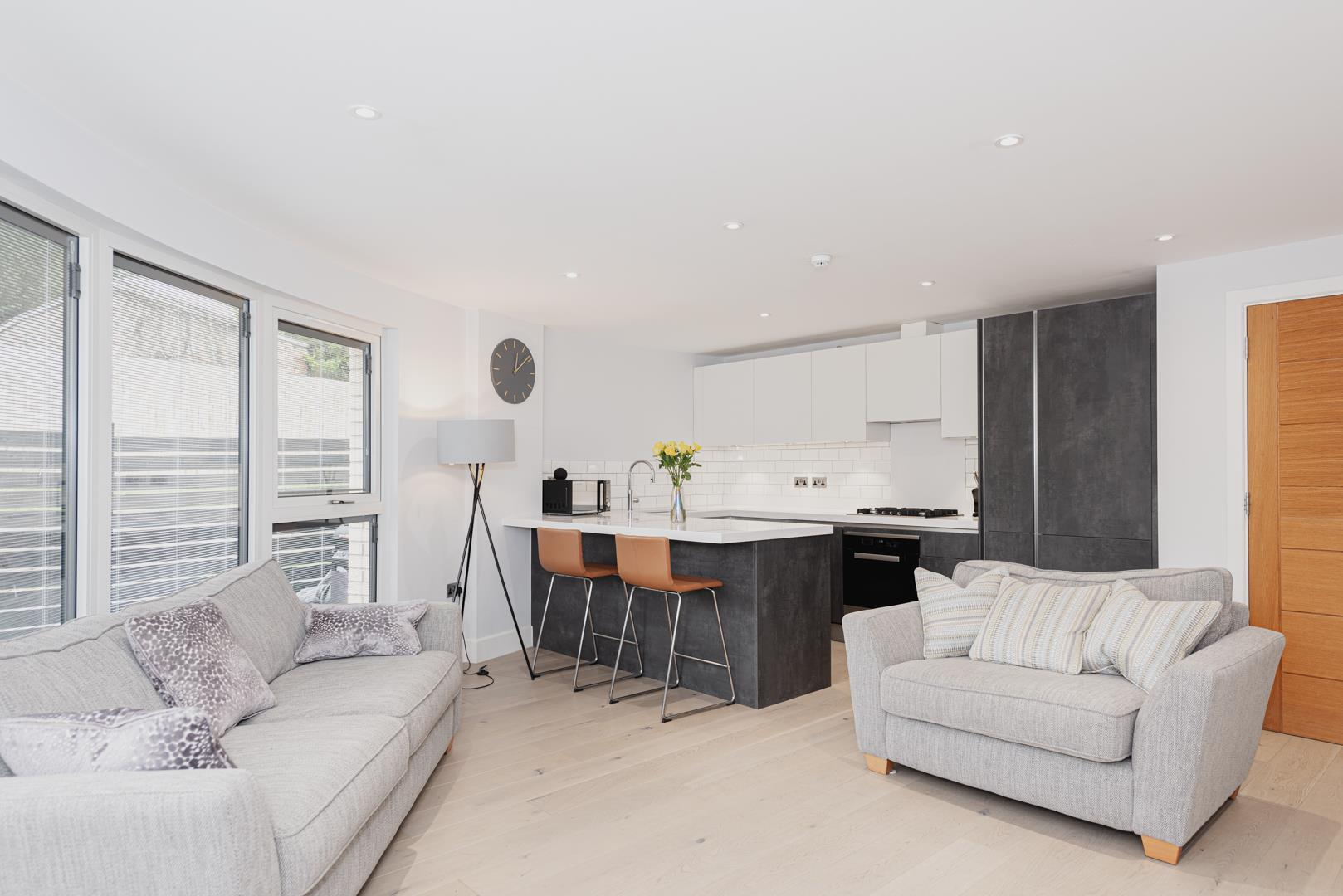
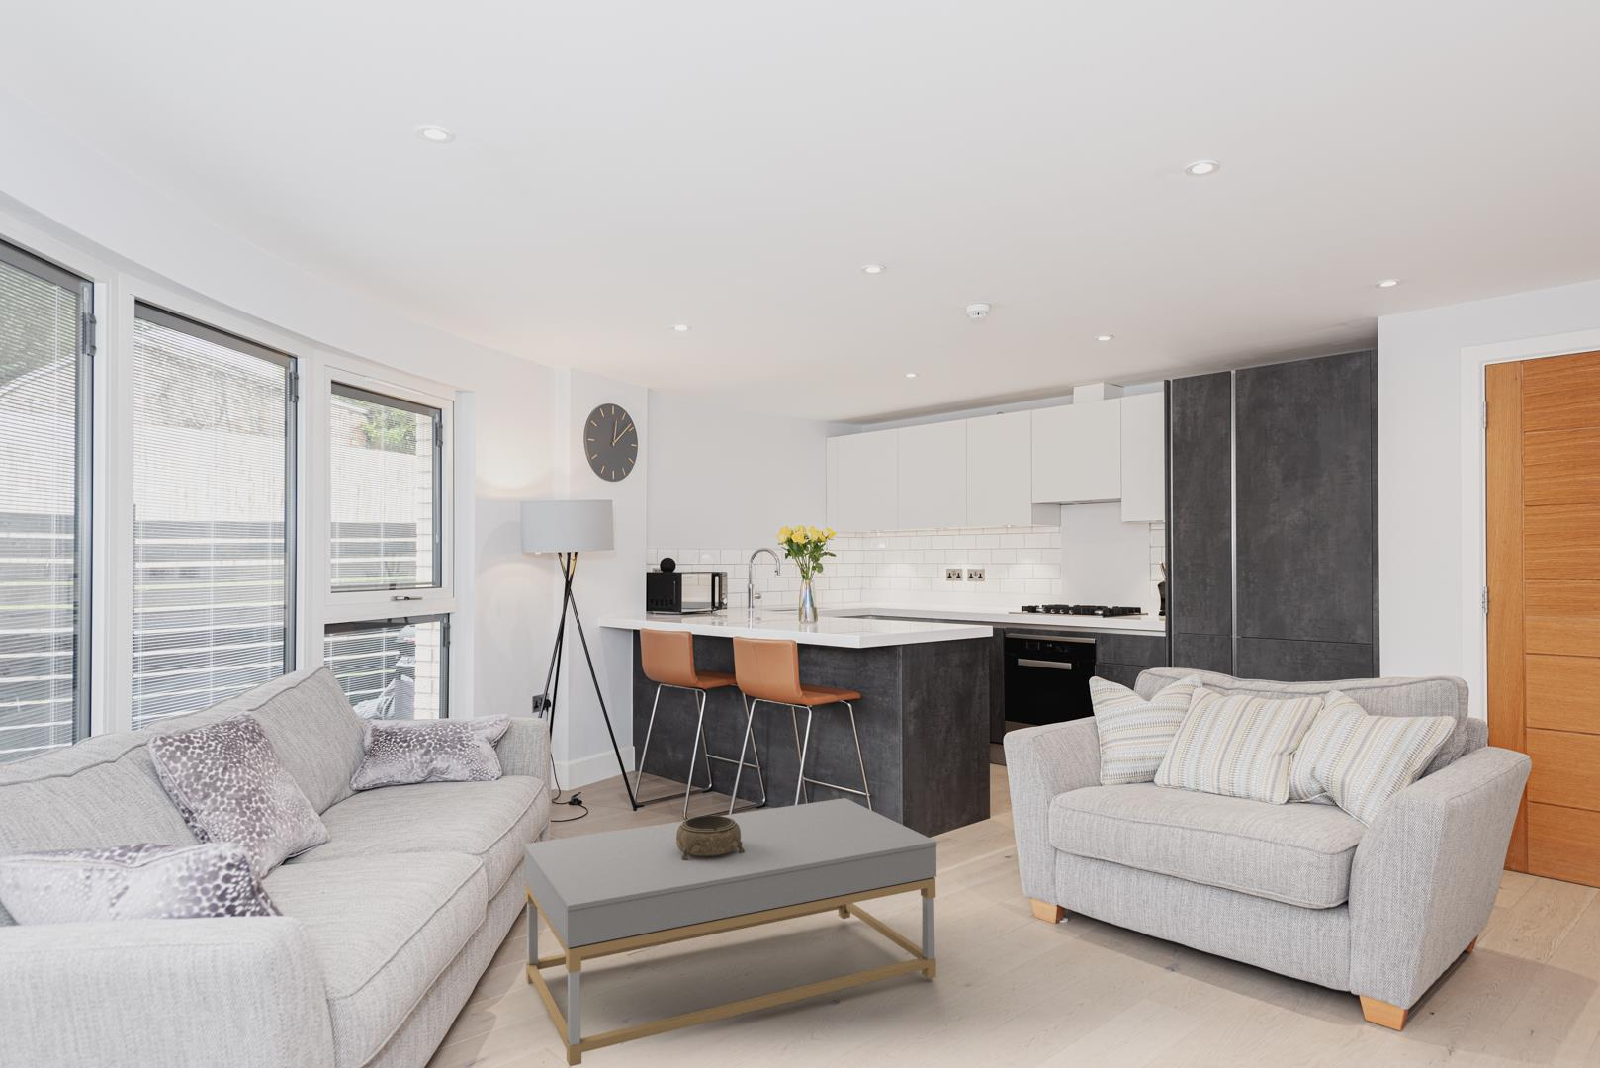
+ decorative bowl [677,815,745,861]
+ coffee table [523,797,938,1067]
